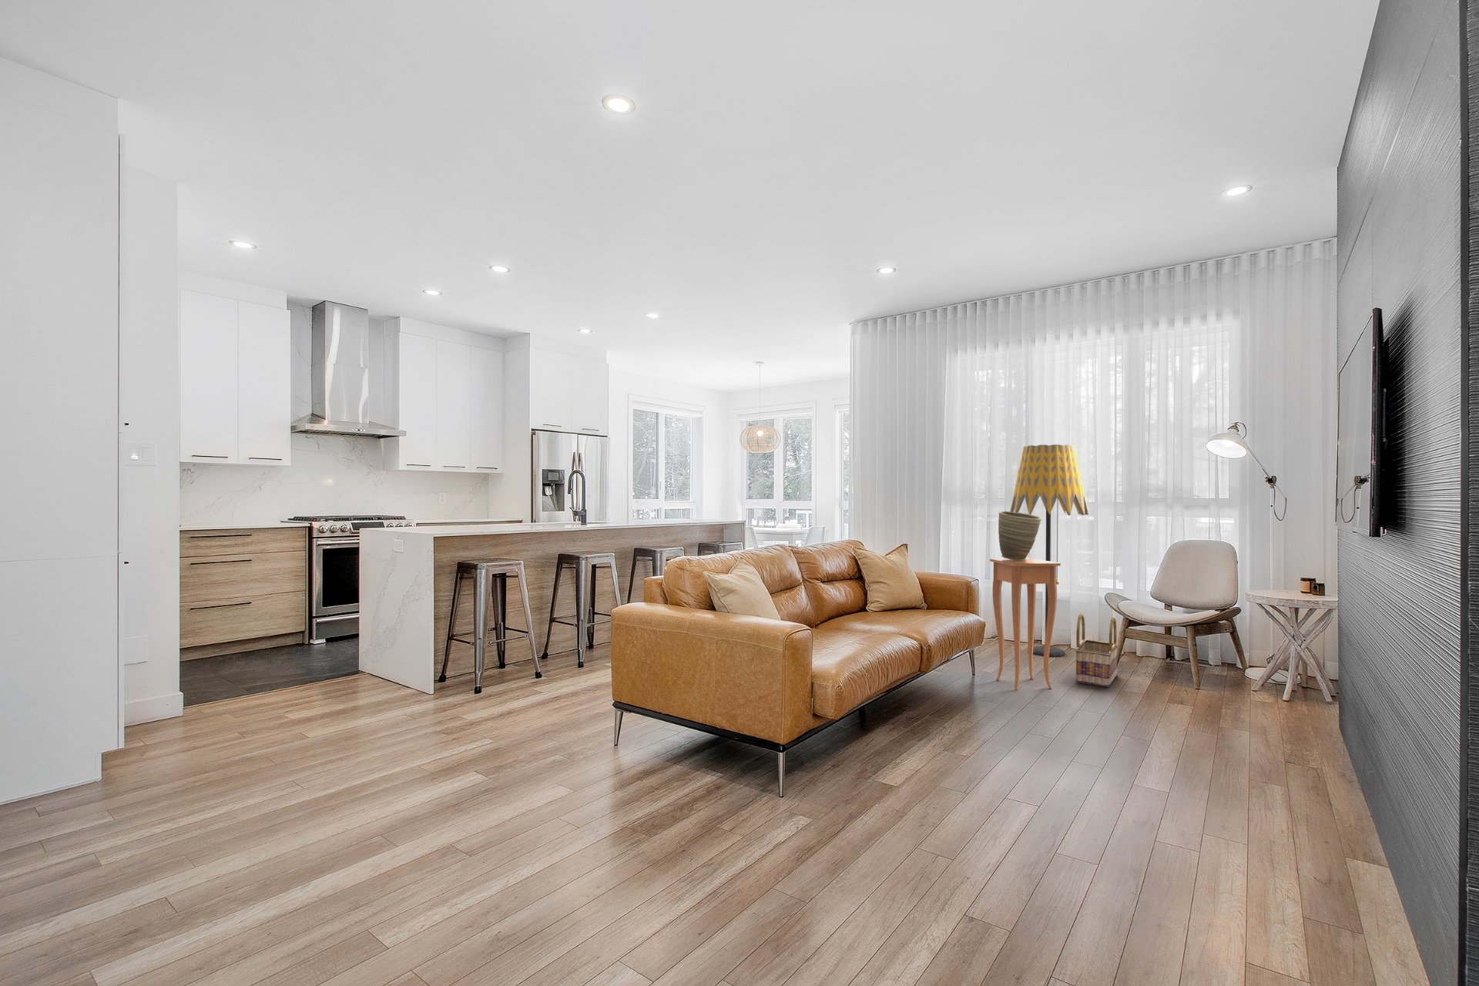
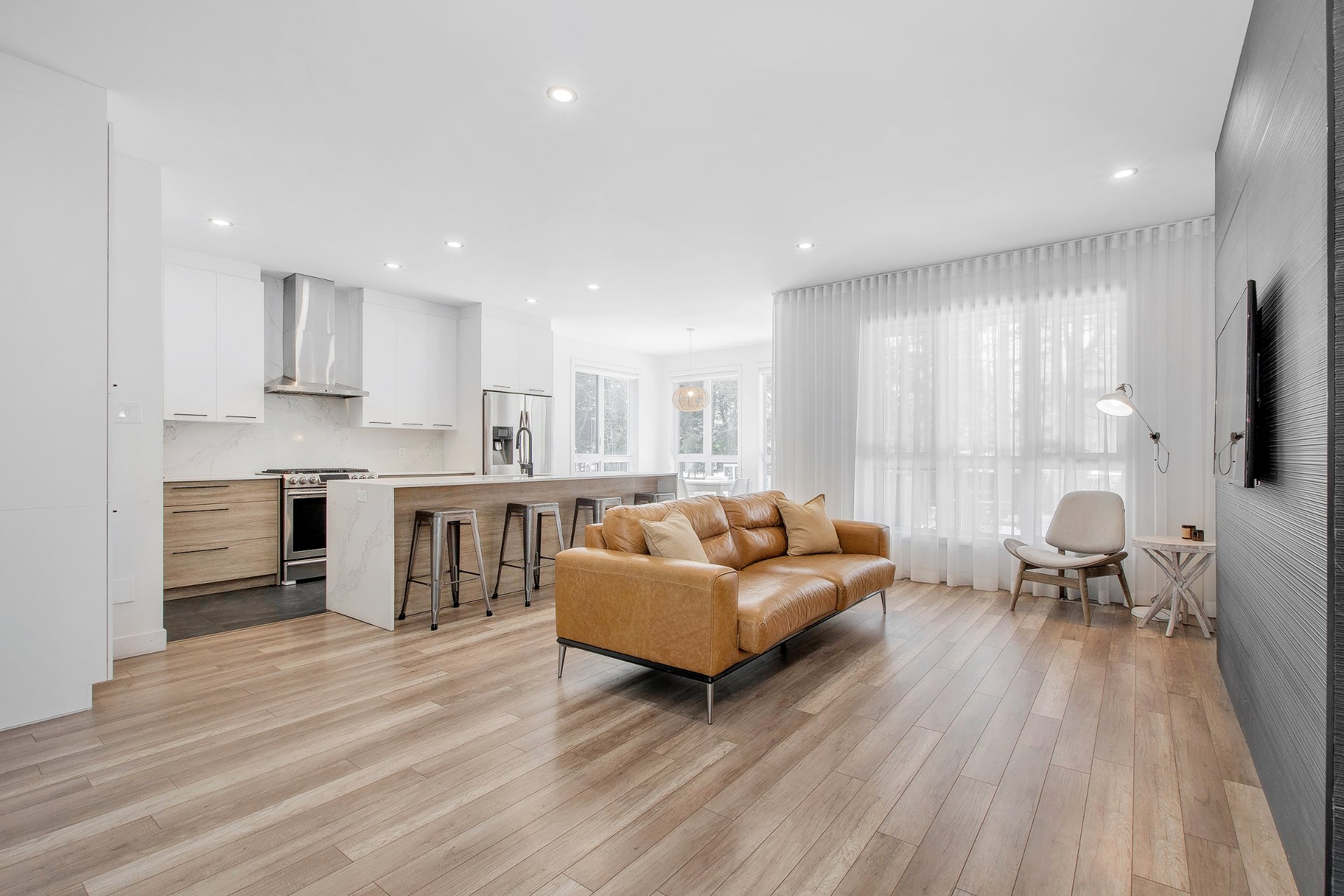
- floor lamp [1010,443,1089,657]
- side table [989,558,1062,691]
- basket [1075,613,1119,688]
- vase [998,511,1042,561]
